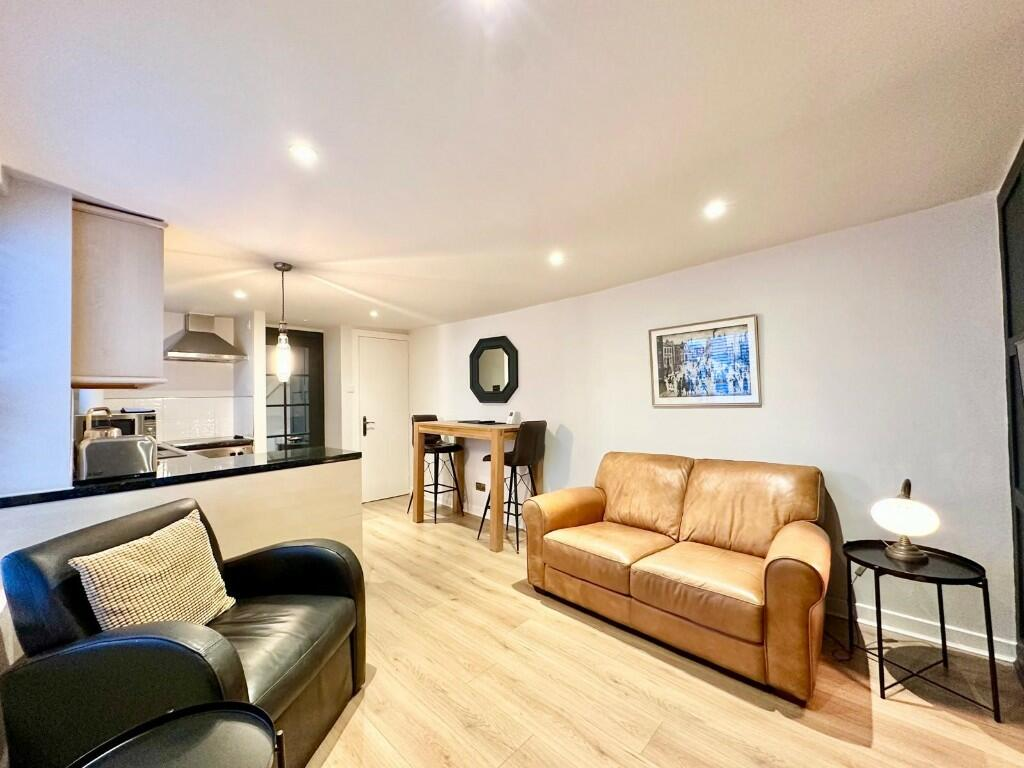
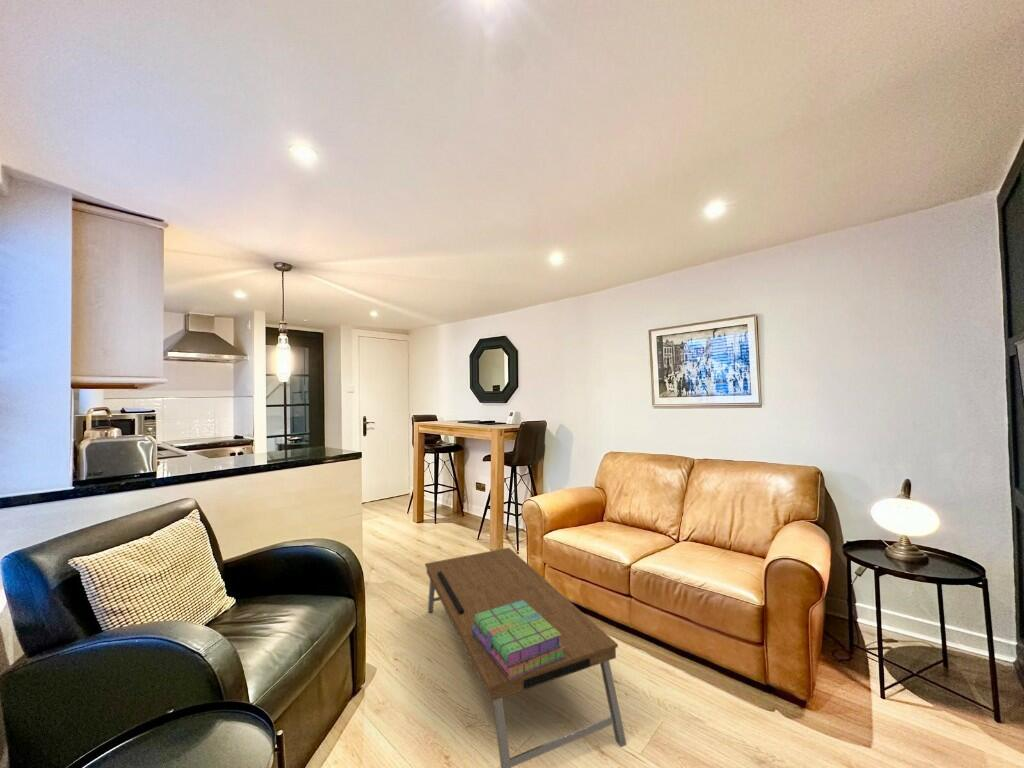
+ coffee table [424,547,628,768]
+ stack of books [472,600,565,680]
